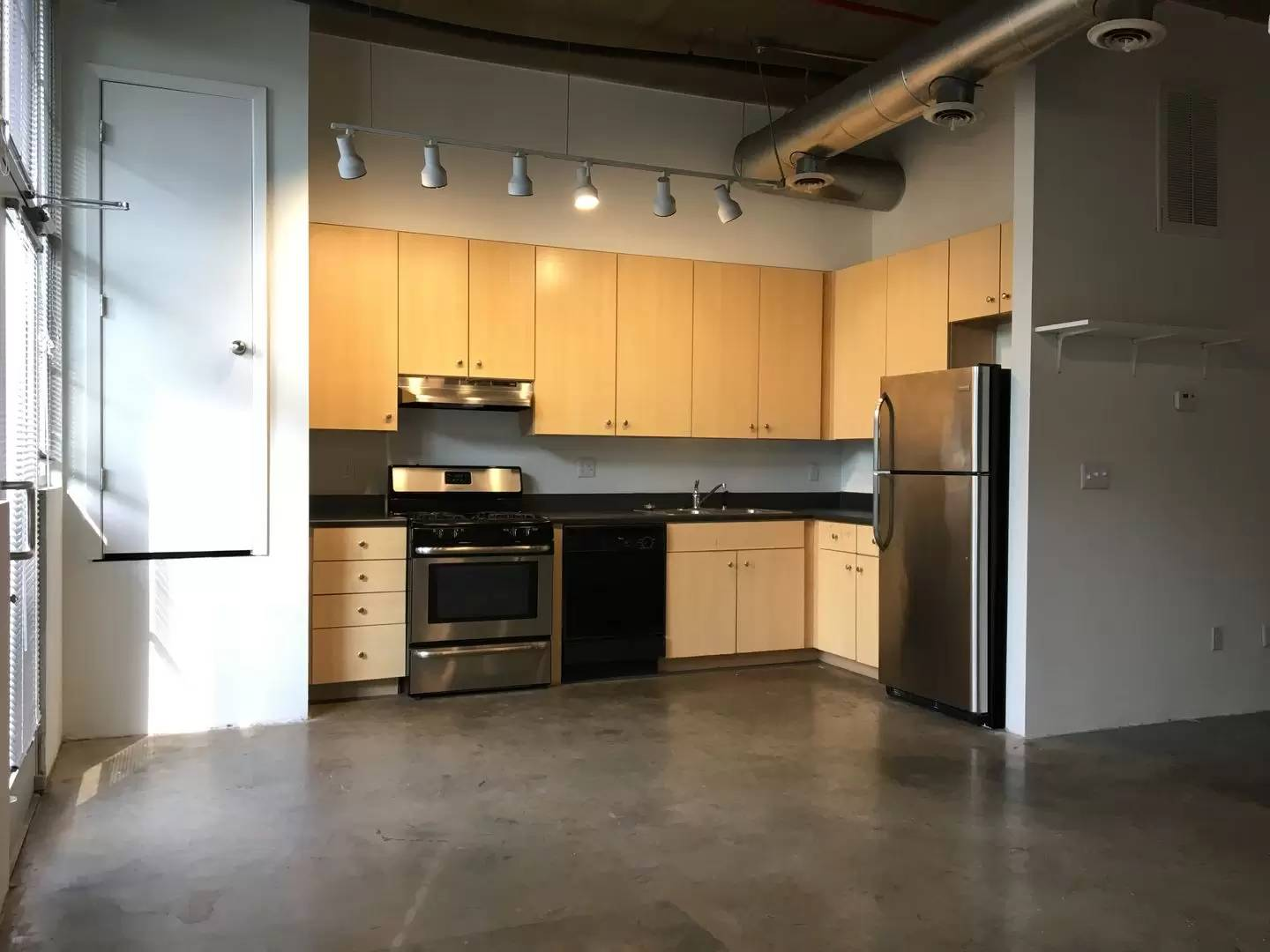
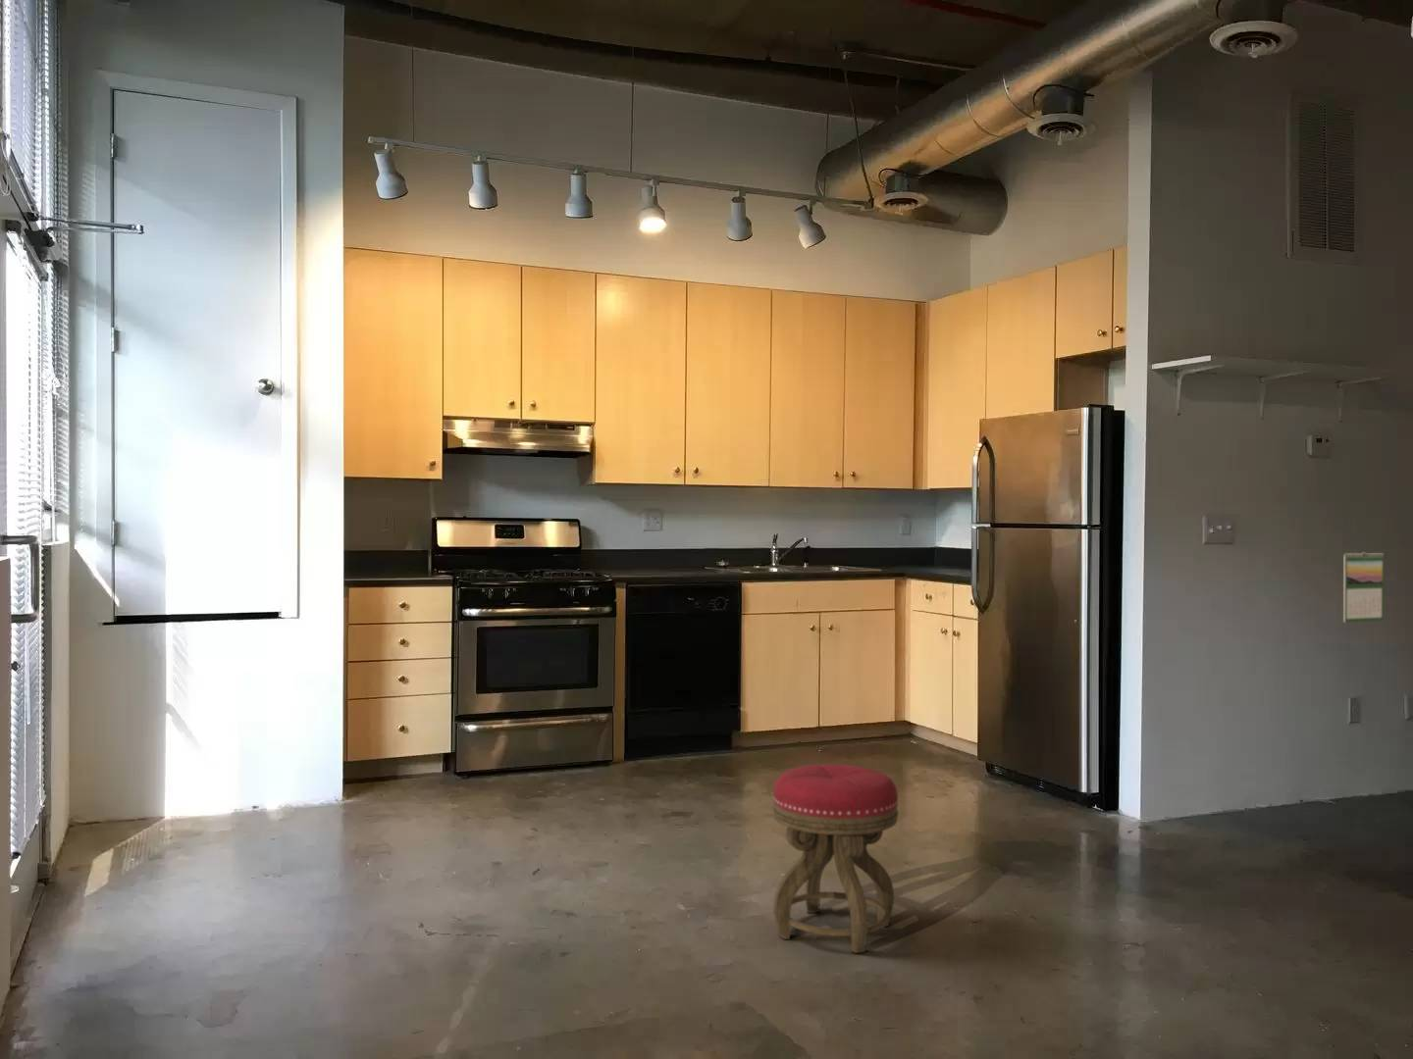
+ stool [771,763,899,954]
+ calendar [1343,551,1384,624]
